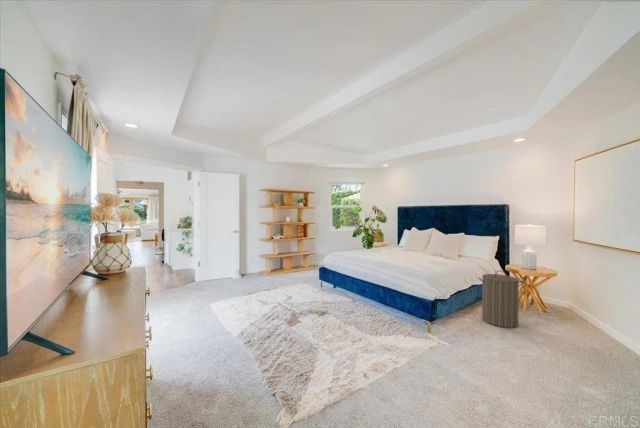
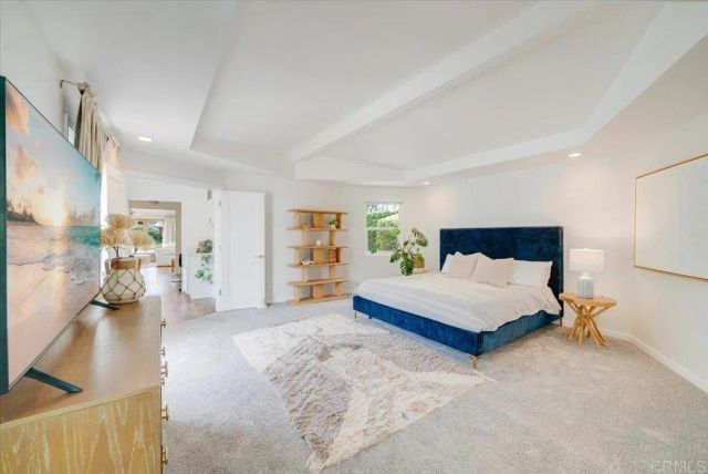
- laundry hamper [477,269,524,329]
